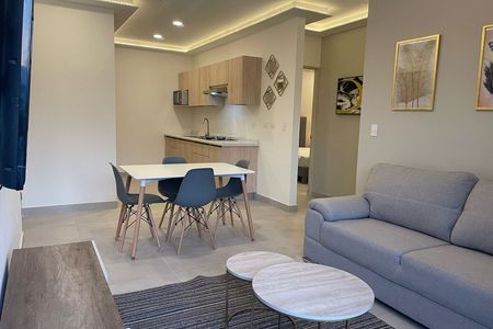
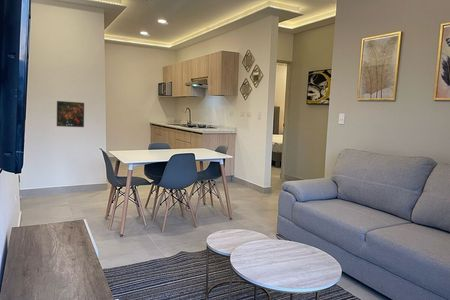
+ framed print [56,100,85,128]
